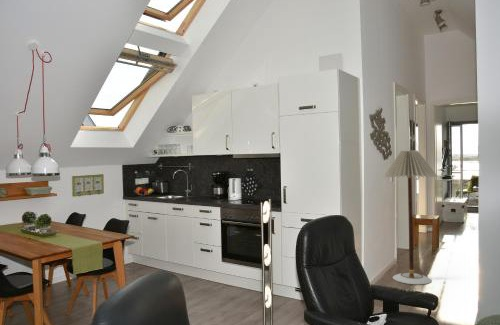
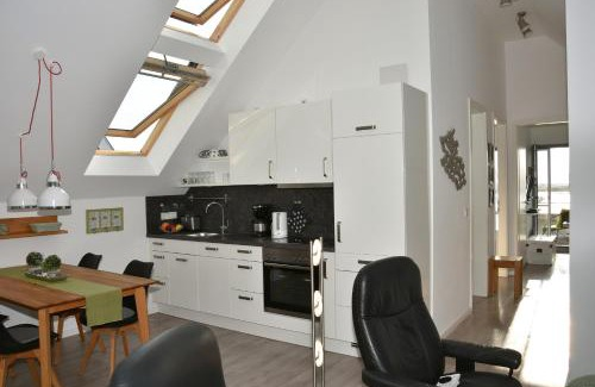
- floor lamp [382,149,439,285]
